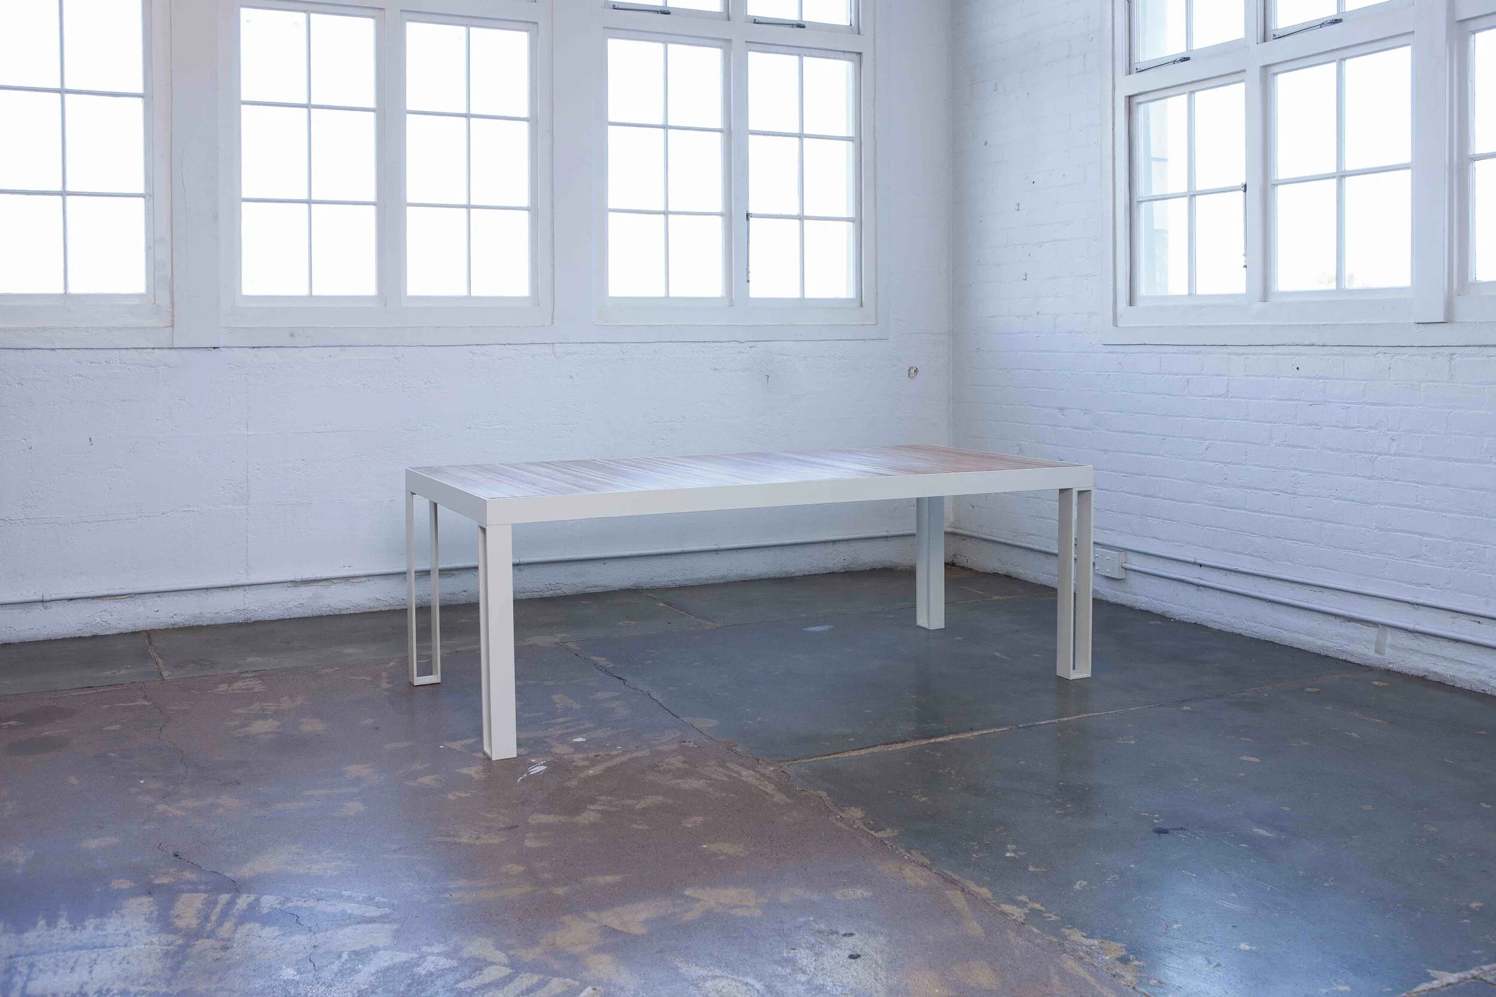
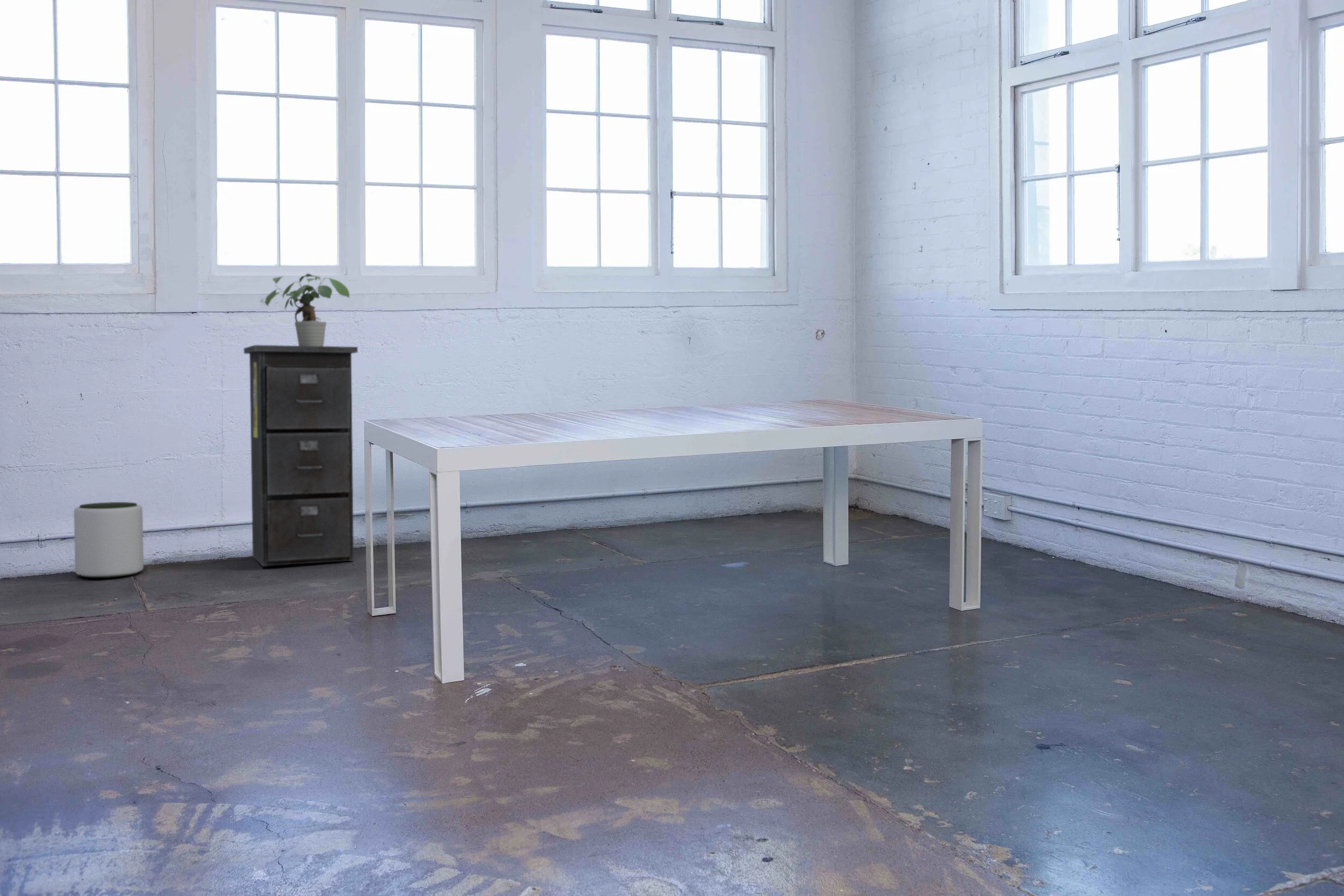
+ potted plant [264,273,350,346]
+ plant pot [73,501,144,578]
+ filing cabinet [243,345,358,567]
